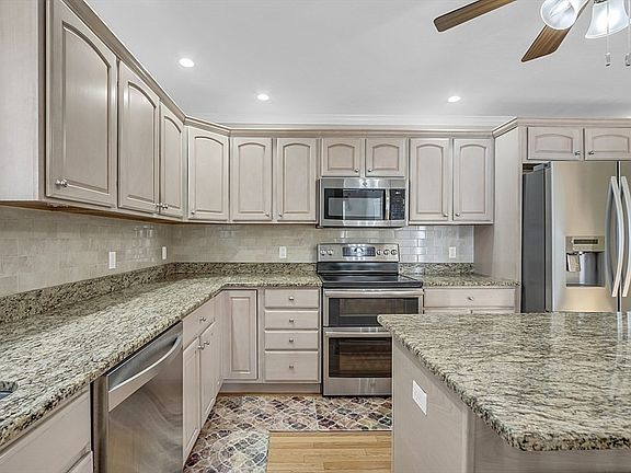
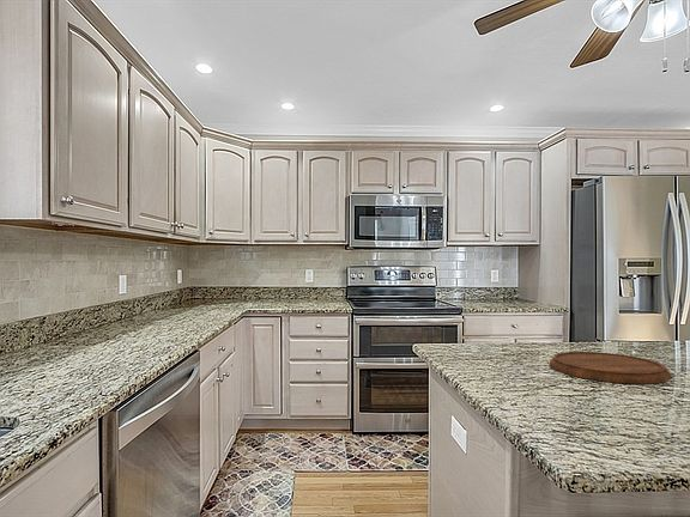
+ cutting board [549,351,672,384]
